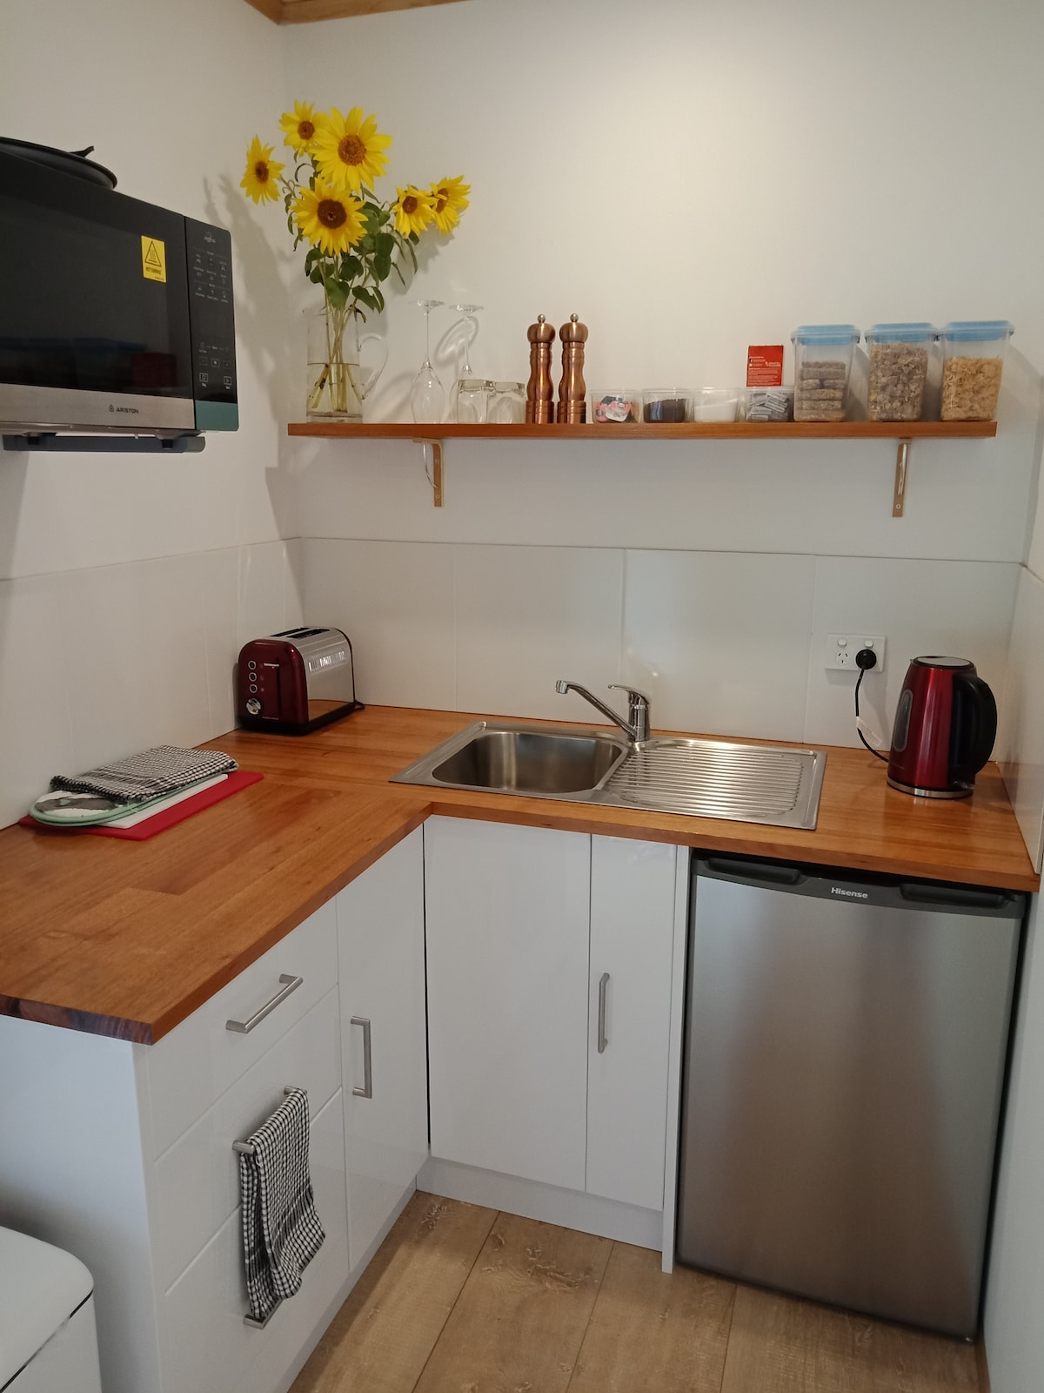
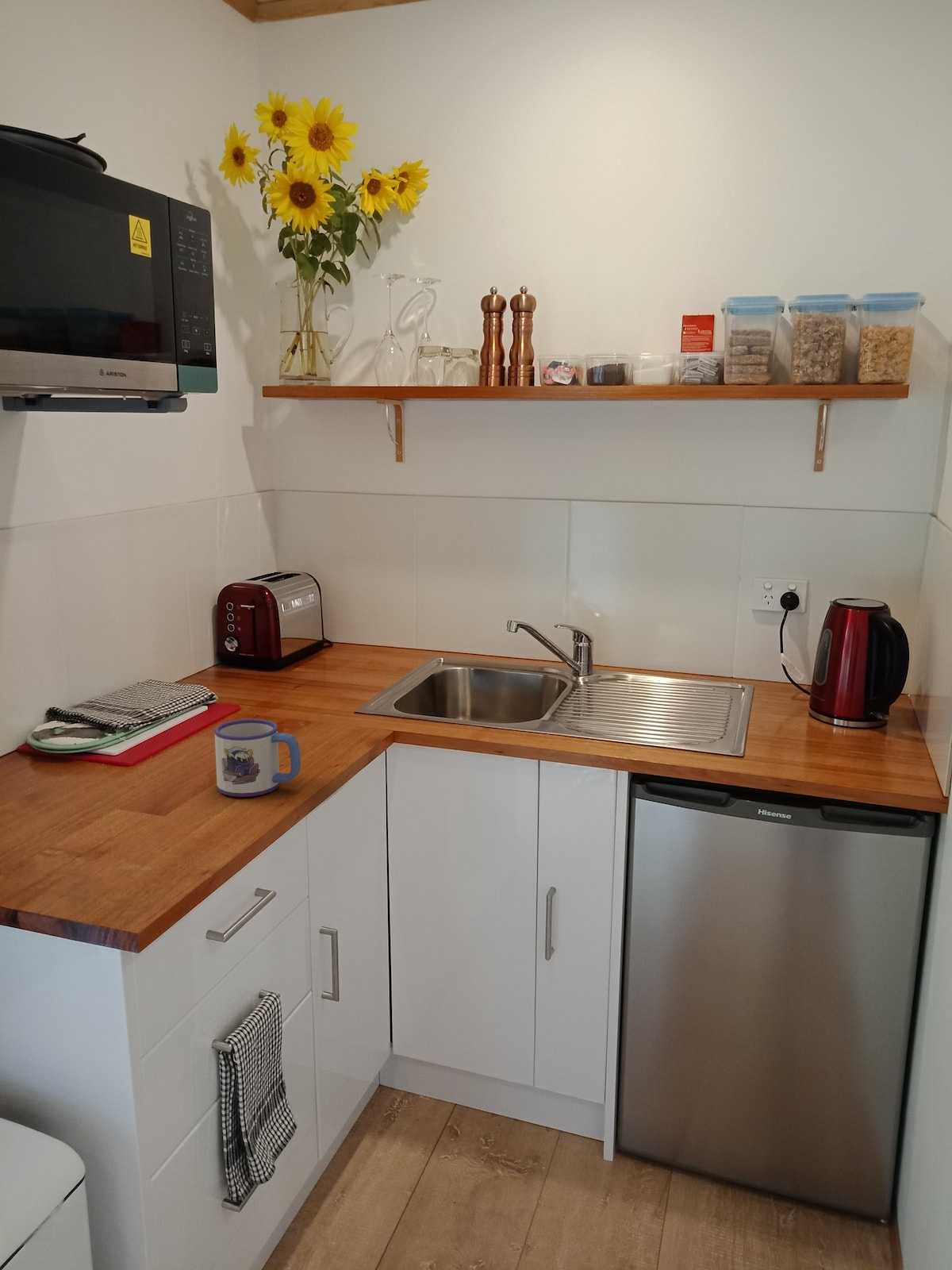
+ mug [214,718,301,798]
